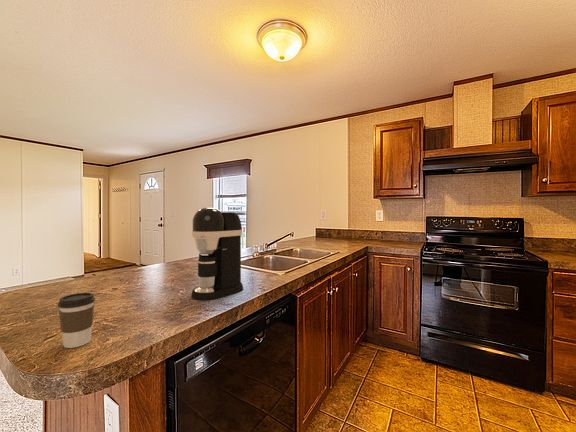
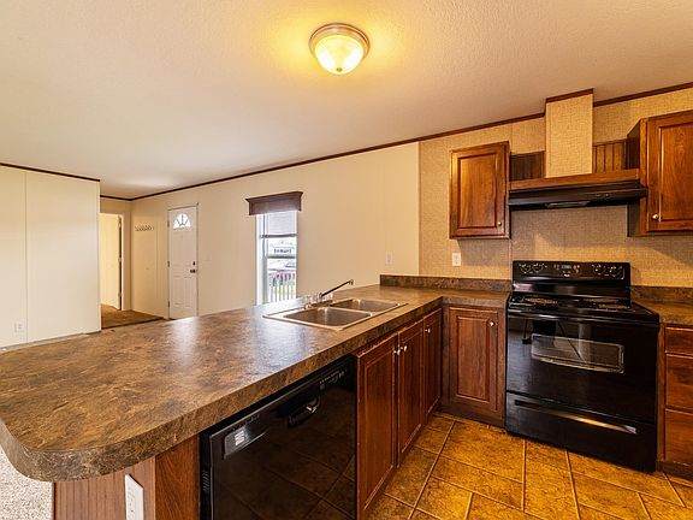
- coffee cup [57,292,96,349]
- coffee maker [190,207,244,301]
